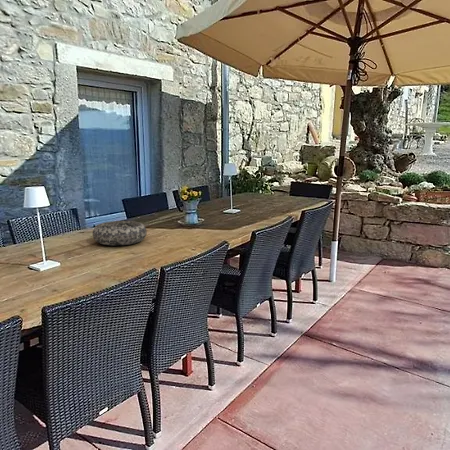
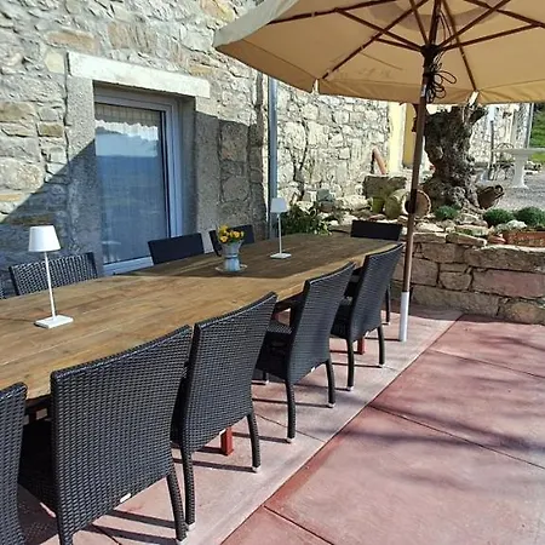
- decorative bowl [92,220,148,246]
